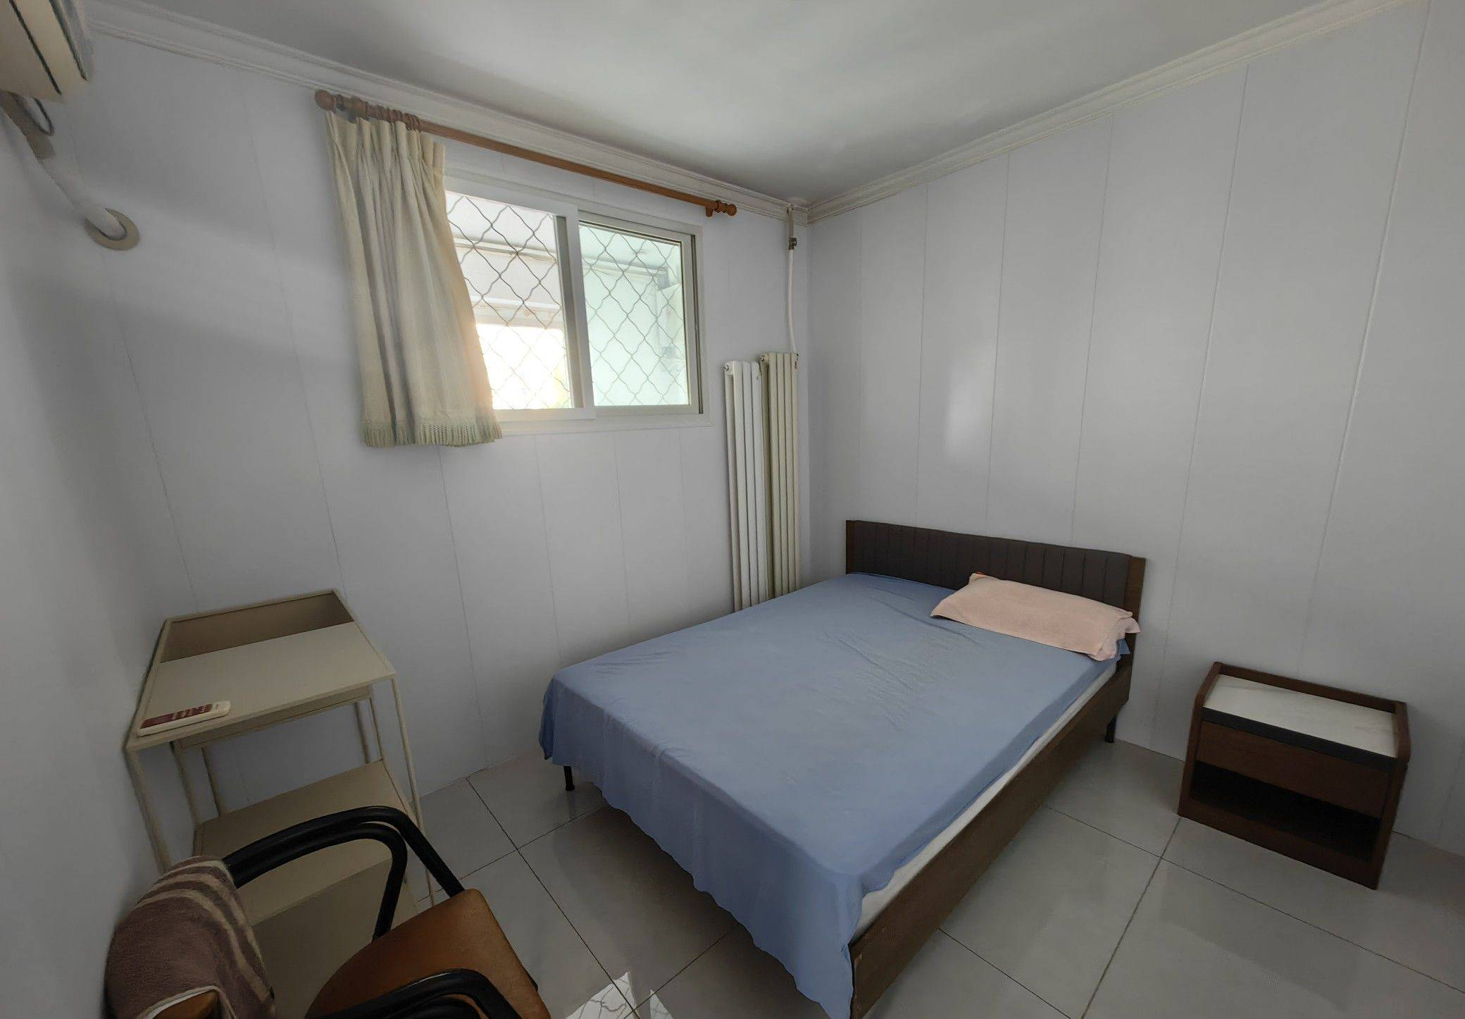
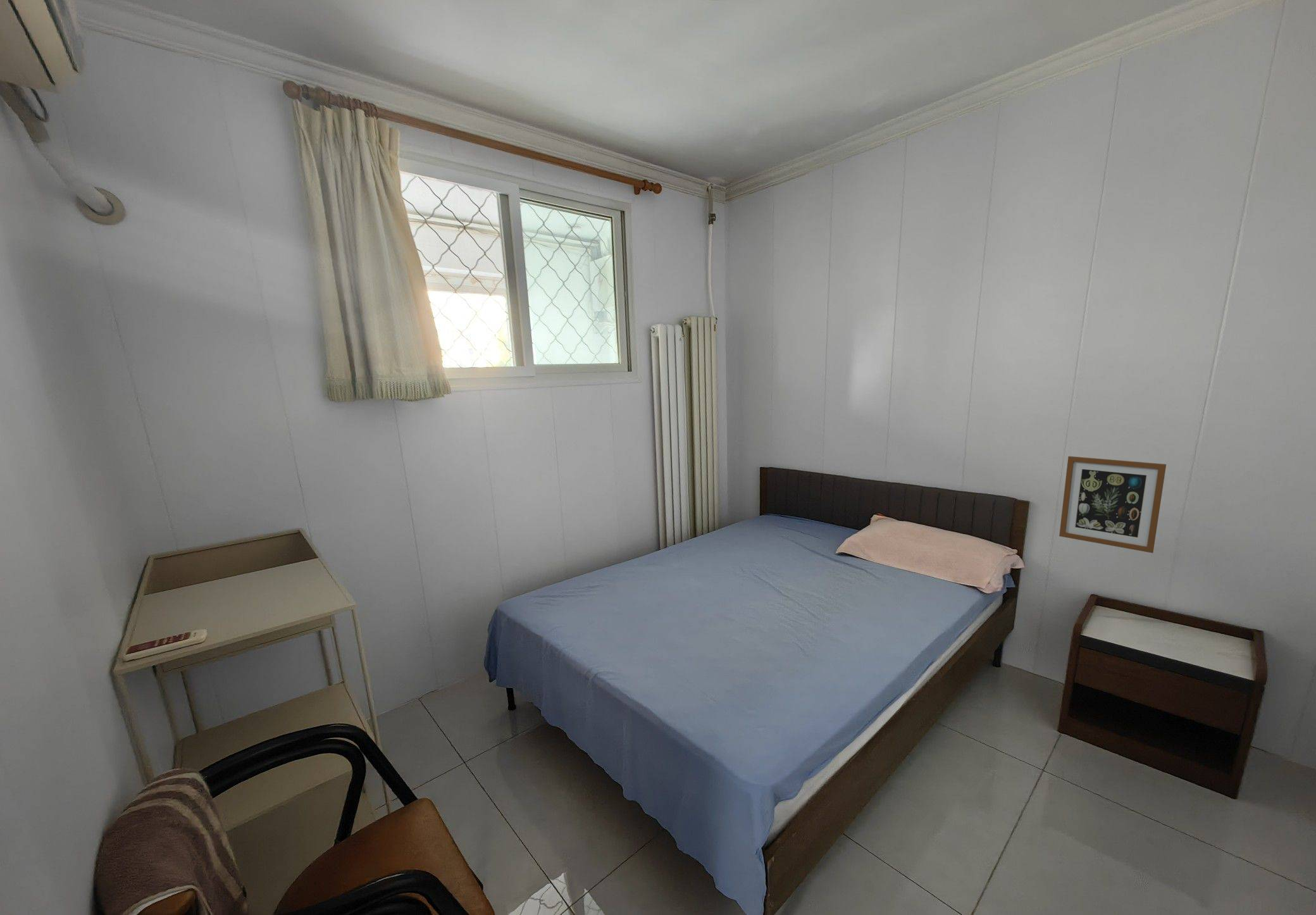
+ wall art [1058,456,1167,554]
